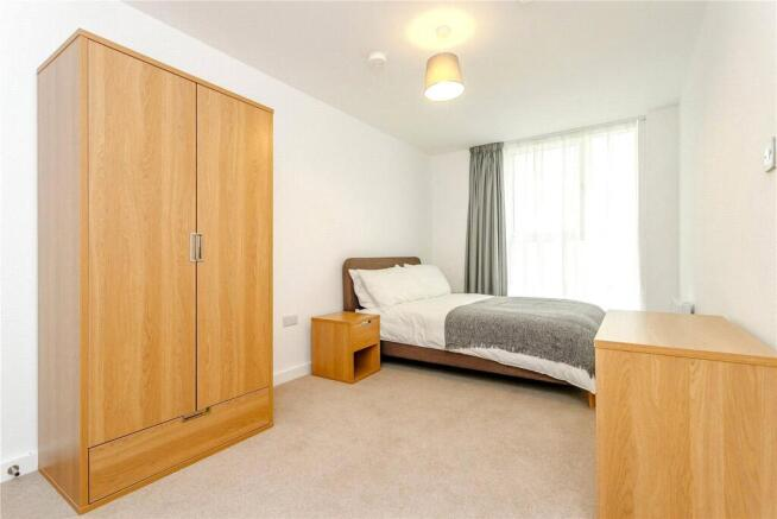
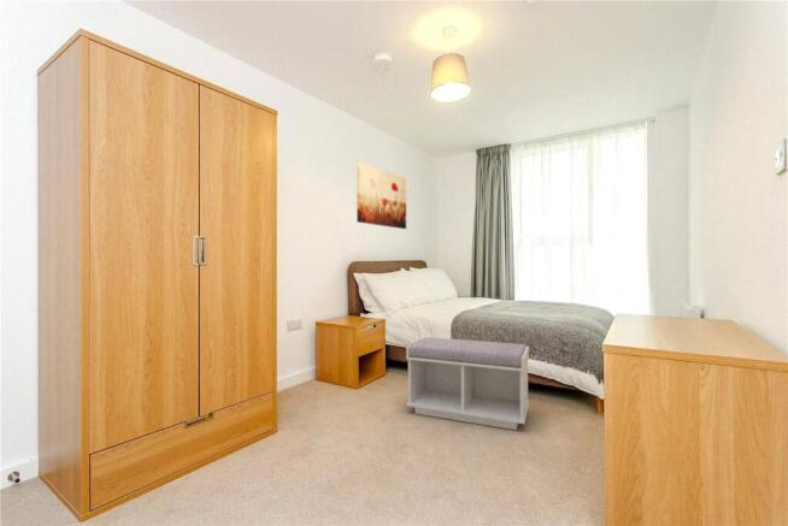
+ wall art [355,160,407,230]
+ bench [405,336,530,431]
